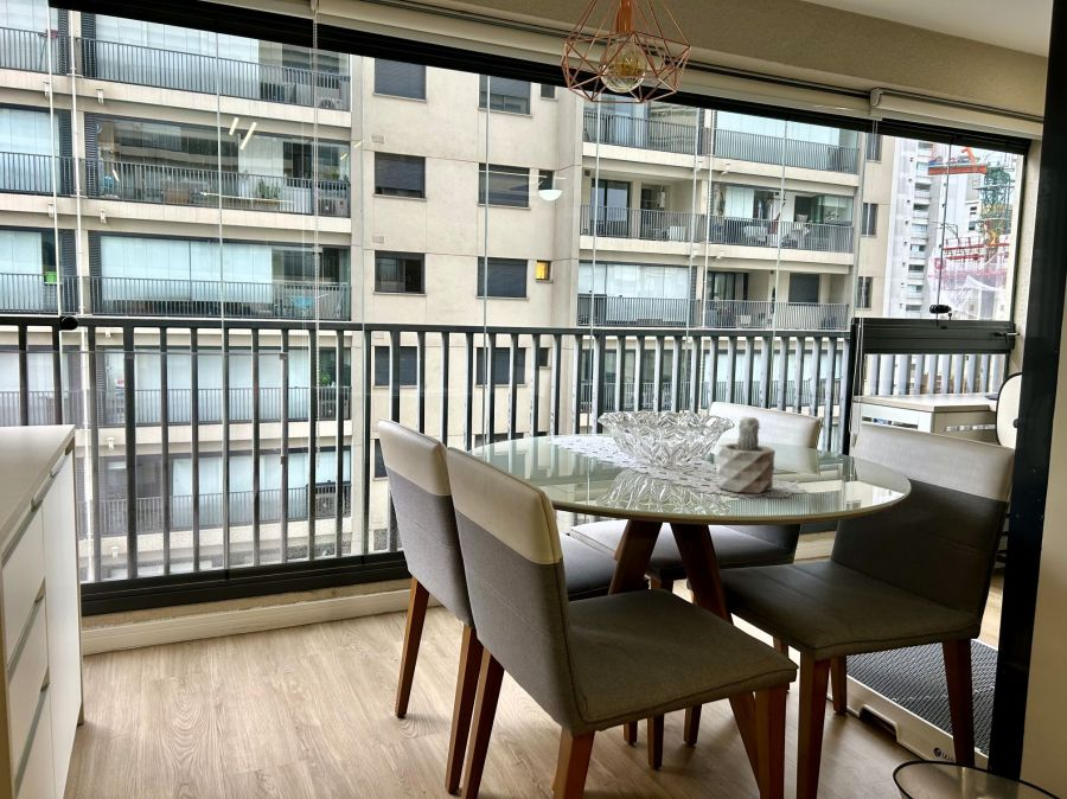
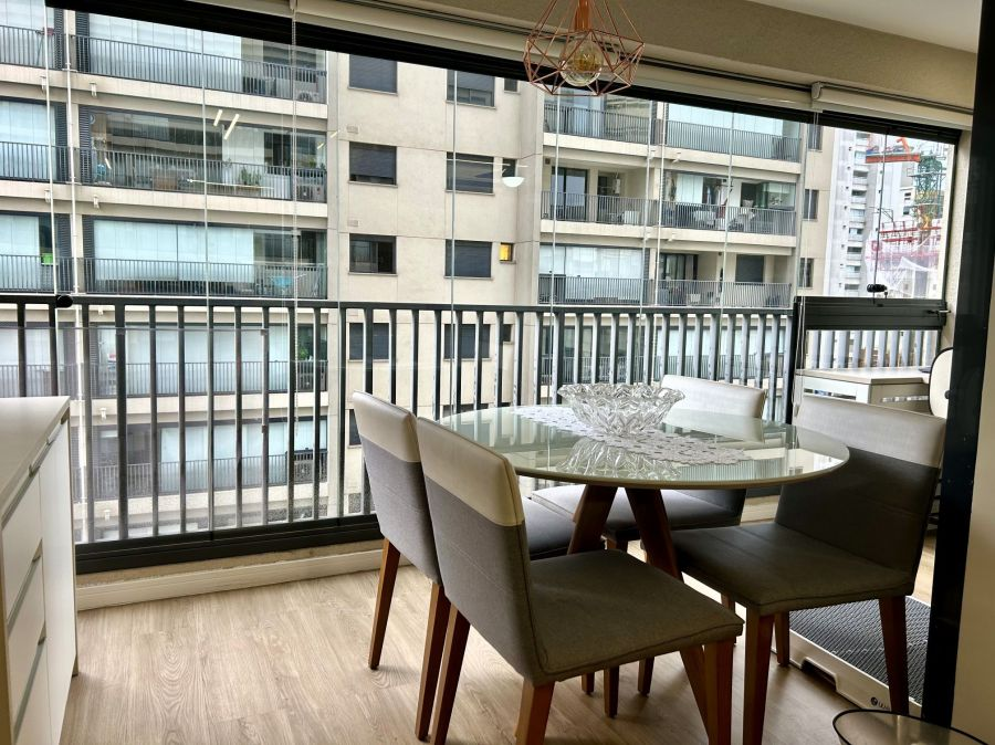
- succulent plant [715,416,777,494]
